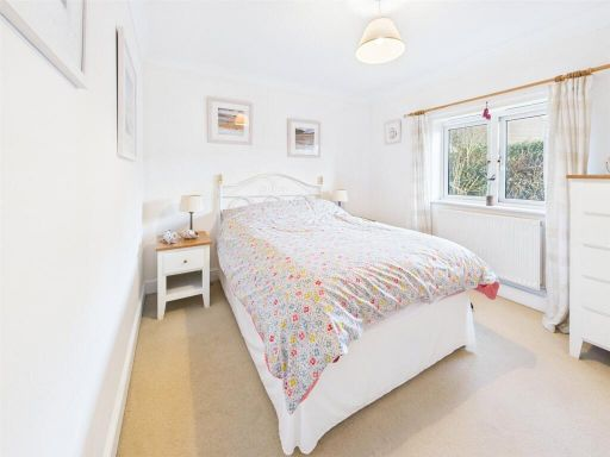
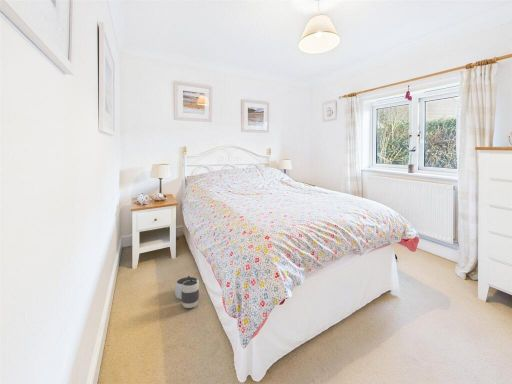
+ waste basket [174,275,200,309]
